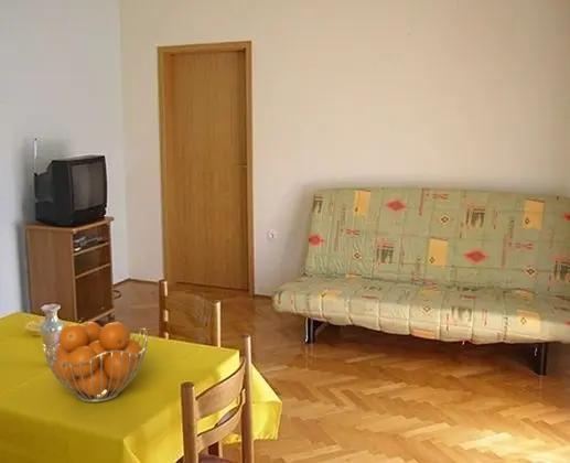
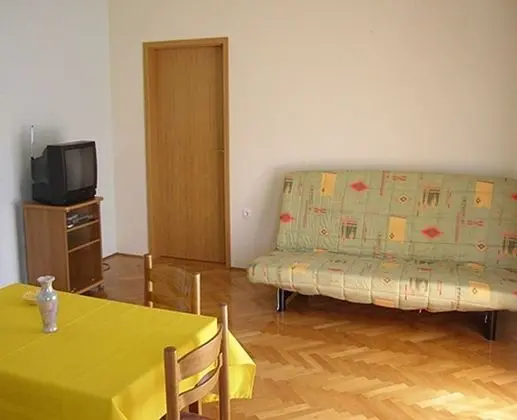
- fruit basket [41,321,149,403]
